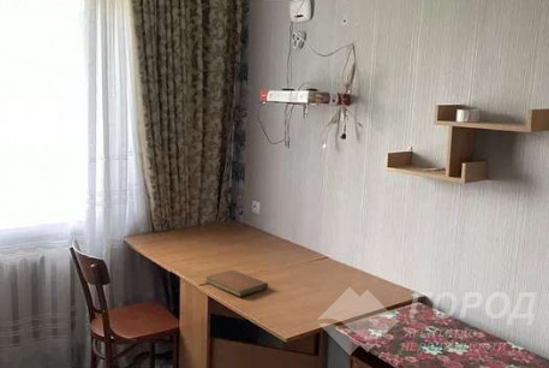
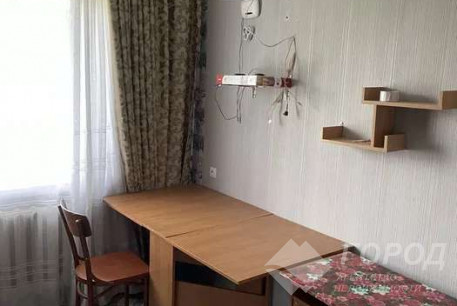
- notebook [204,269,269,298]
